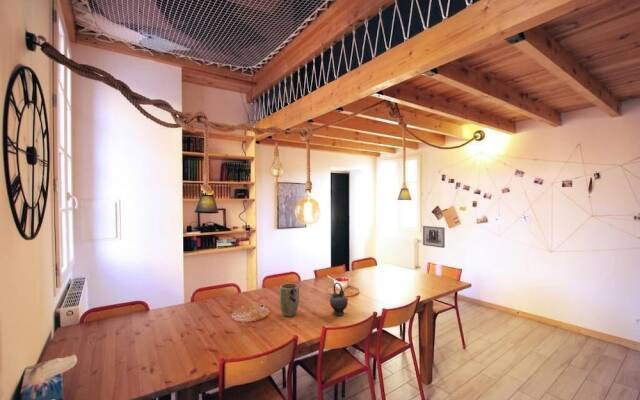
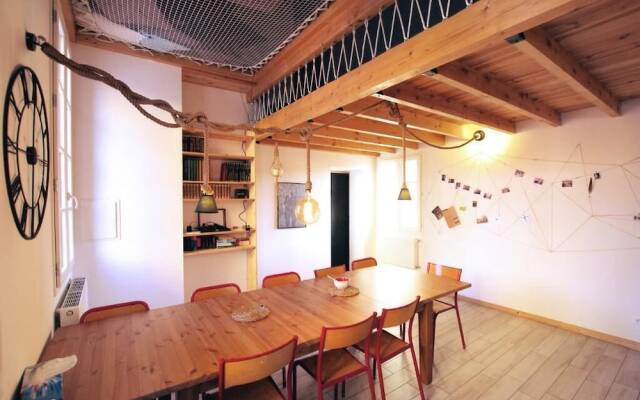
- wall art [422,225,446,249]
- plant pot [279,282,300,318]
- teapot [329,282,349,316]
